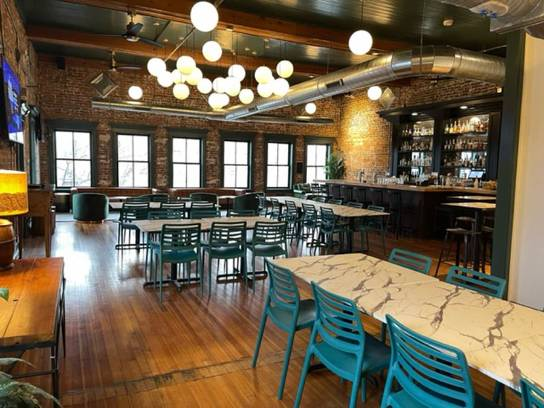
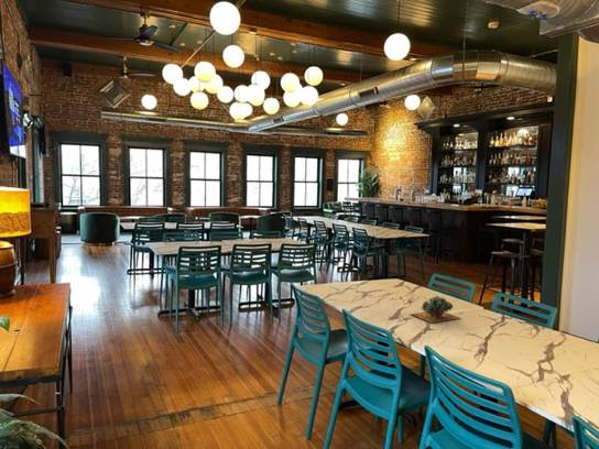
+ succulent plant [410,295,461,324]
